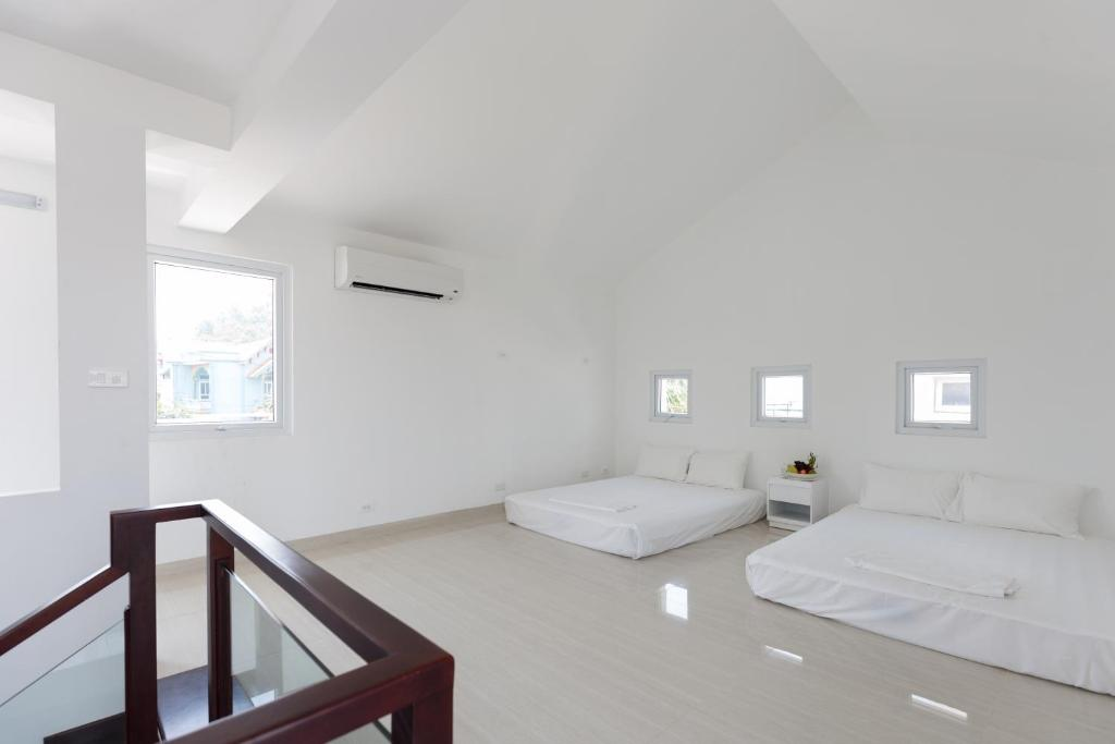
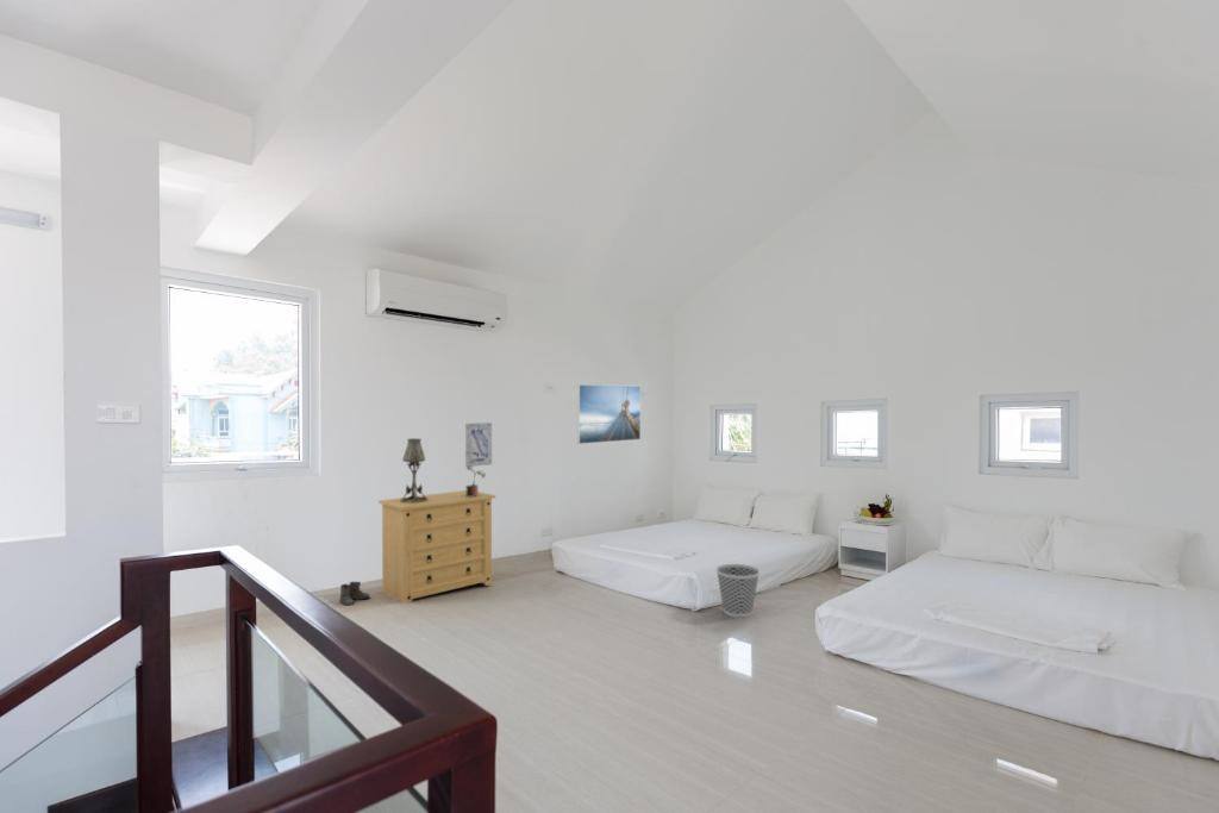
+ dresser [377,489,496,605]
+ table lamp [400,438,429,502]
+ wastebasket [714,563,761,618]
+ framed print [576,383,642,445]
+ potted plant [463,467,487,496]
+ wall art [464,421,493,468]
+ boots [336,581,370,607]
